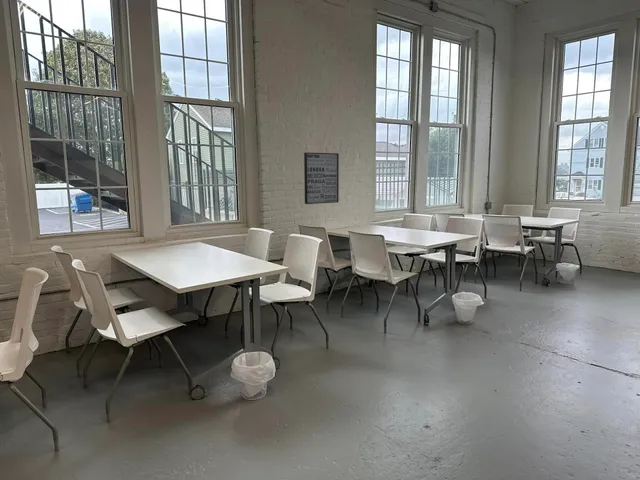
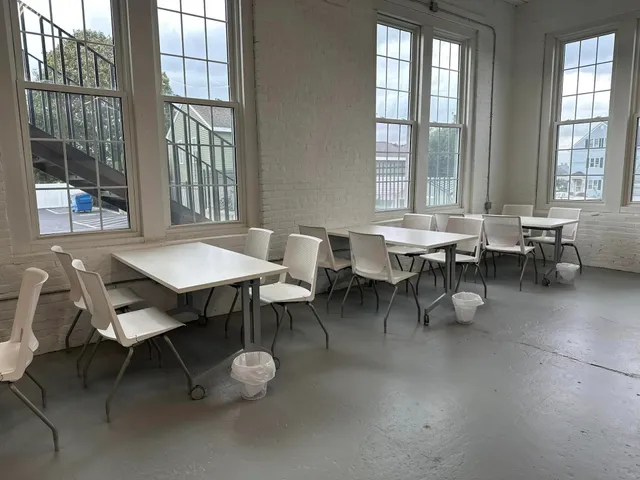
- wall art [303,151,340,205]
